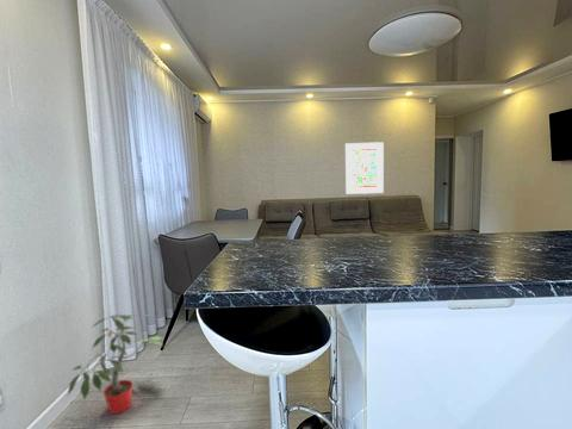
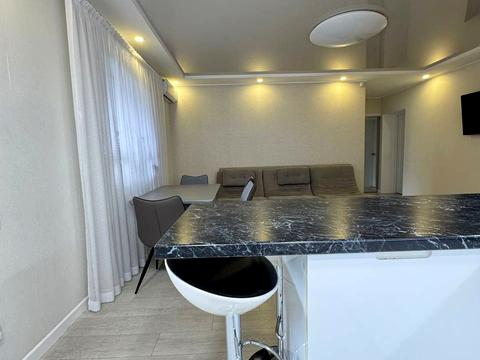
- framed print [344,141,385,195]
- potted plant [67,313,164,415]
